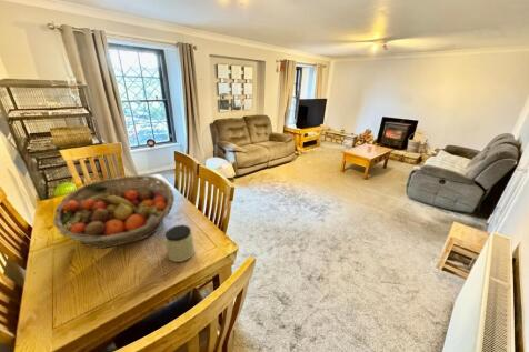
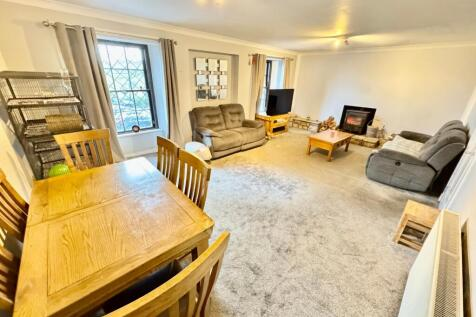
- fruit basket [52,174,176,250]
- jar [164,224,196,263]
